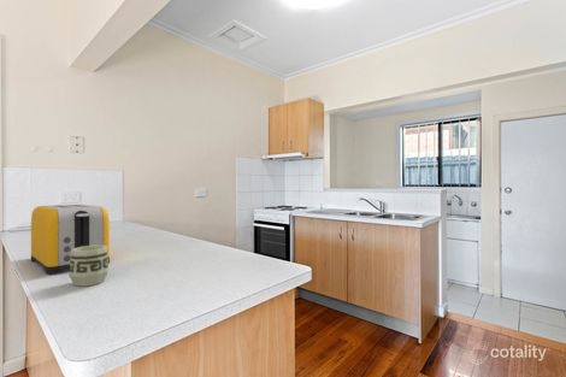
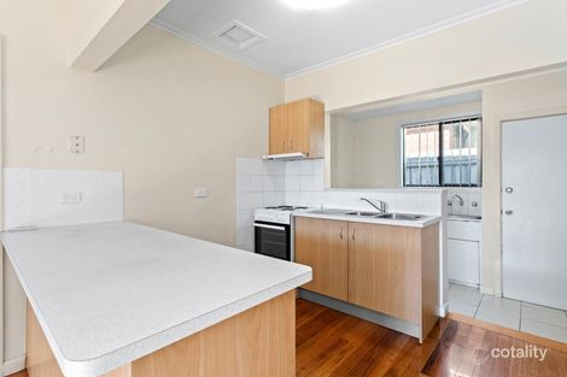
- toaster [30,204,111,275]
- cup [67,246,111,288]
